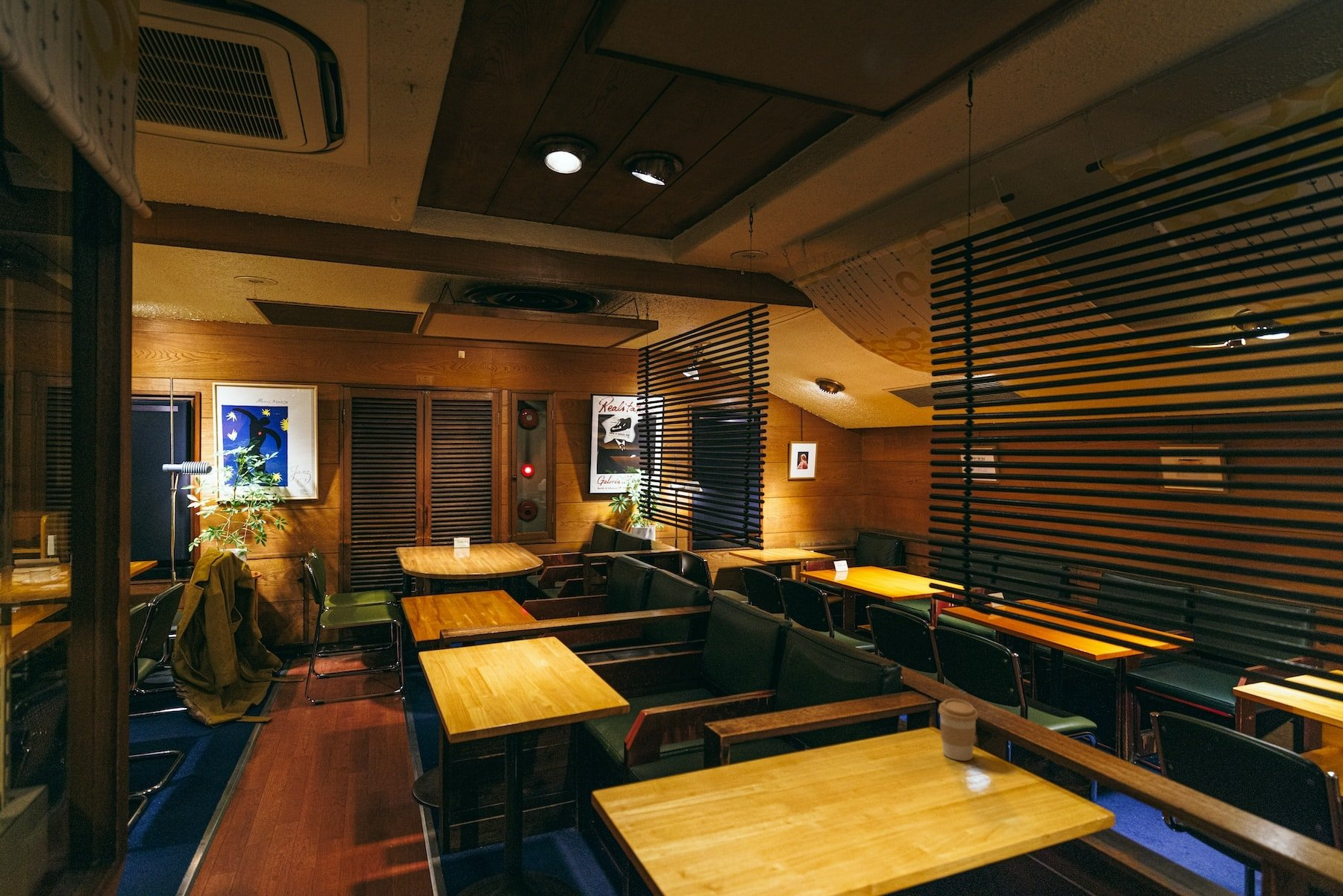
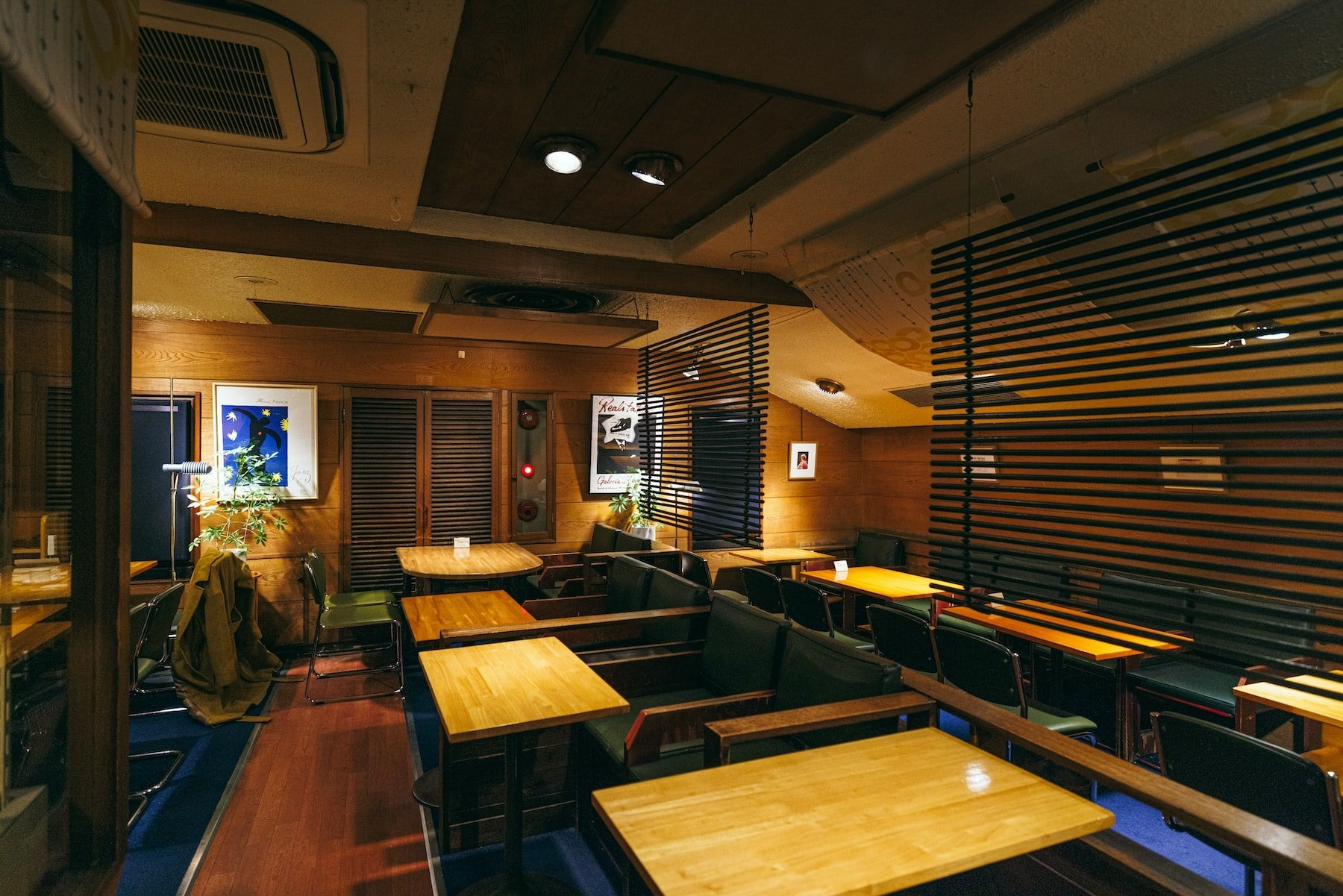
- coffee cup [938,698,979,762]
